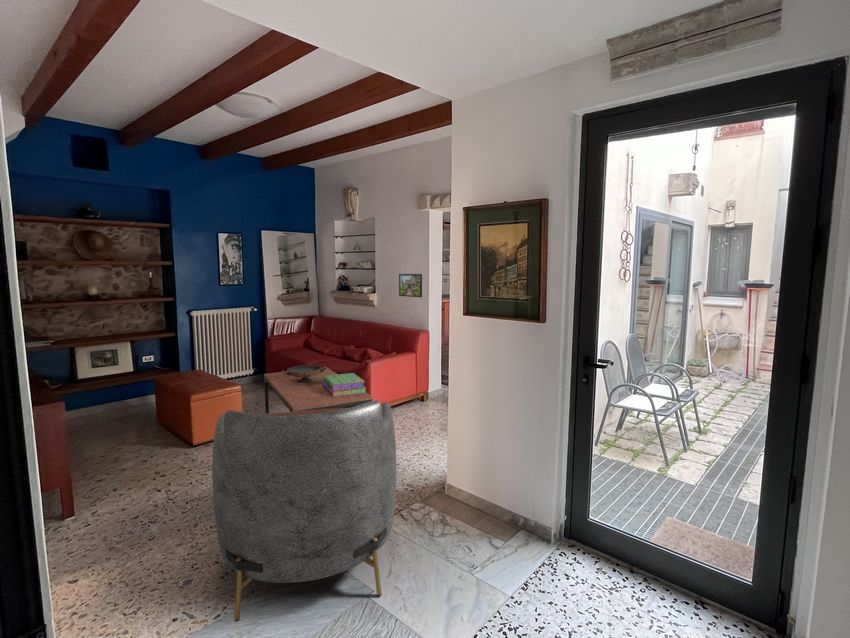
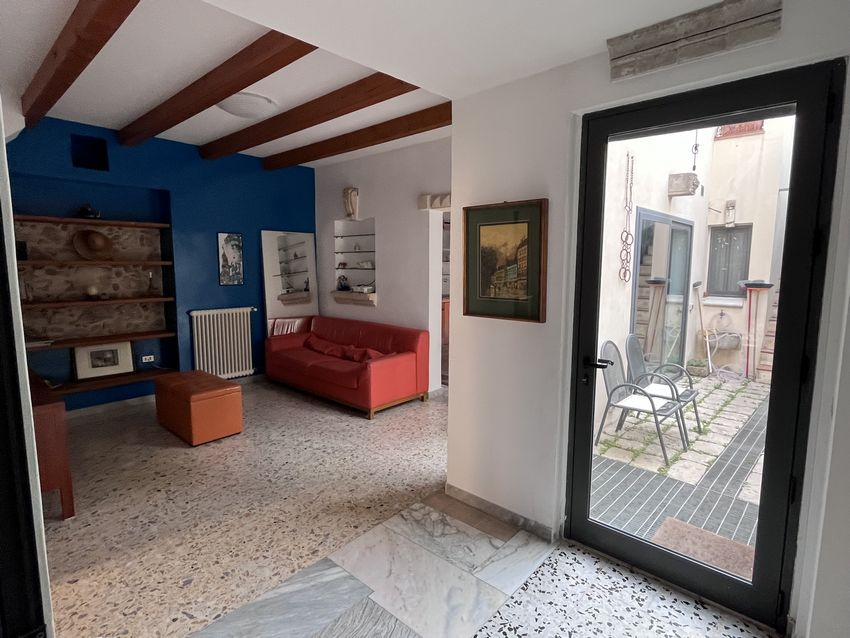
- stack of books [322,372,368,397]
- decorative bowl [281,364,327,383]
- armchair [211,399,397,623]
- coffee table [263,366,373,414]
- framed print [398,273,423,298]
